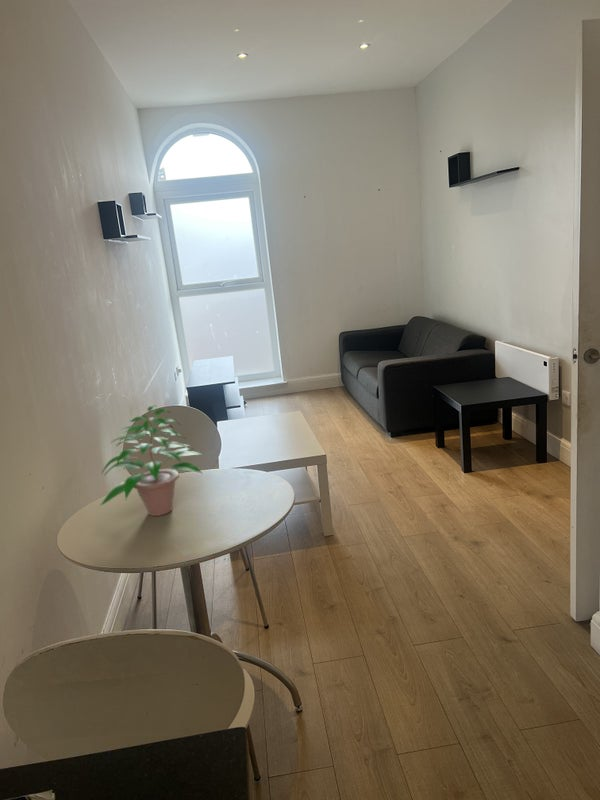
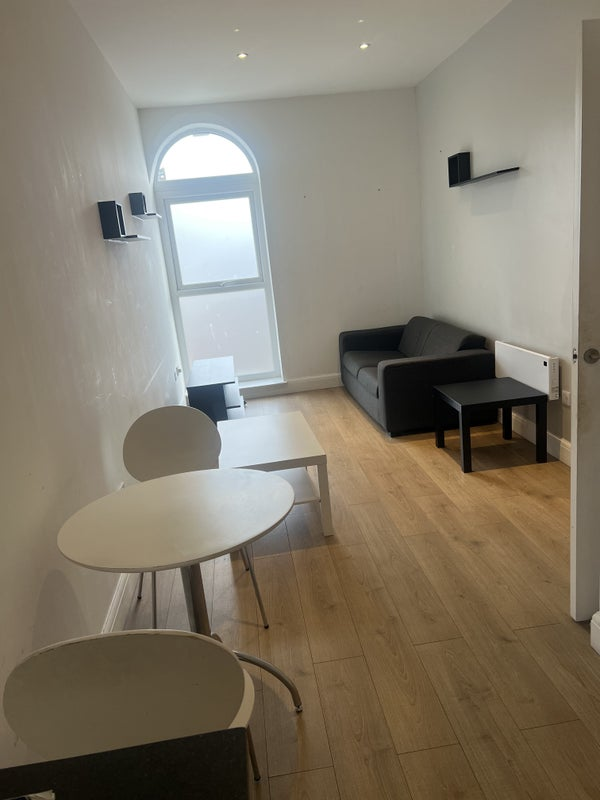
- potted plant [99,404,204,517]
